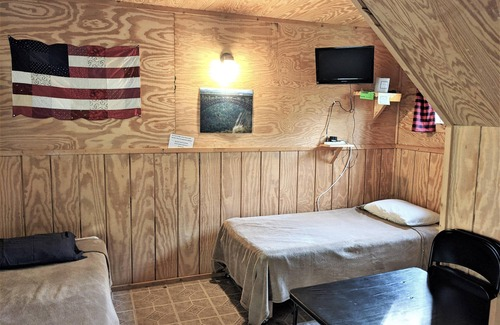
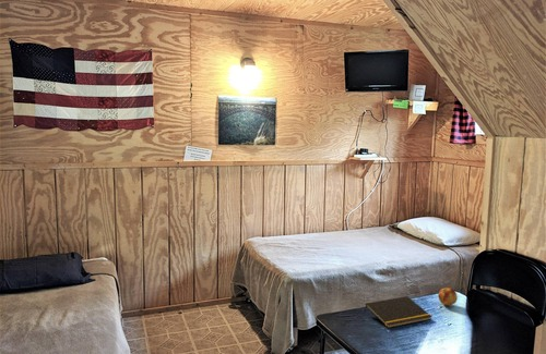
+ fruit [437,286,459,306]
+ notepad [364,295,432,329]
